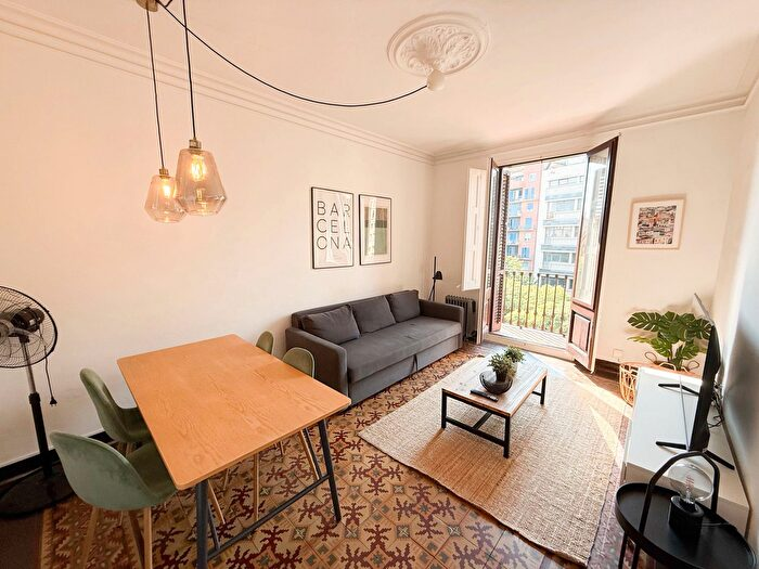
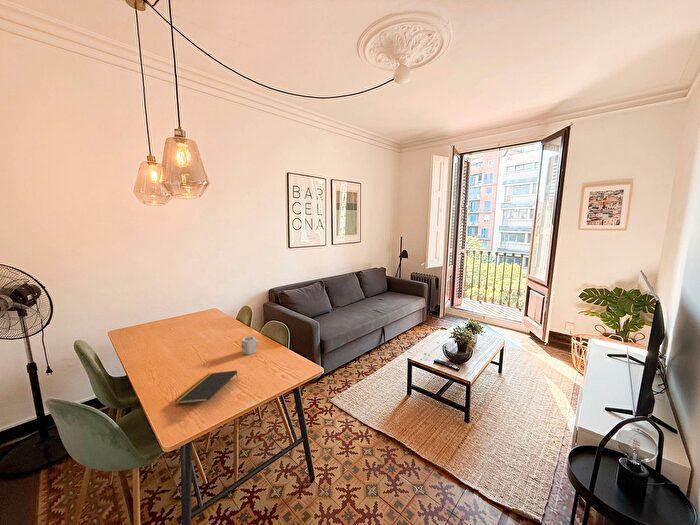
+ cup [241,335,259,356]
+ notepad [173,370,239,405]
